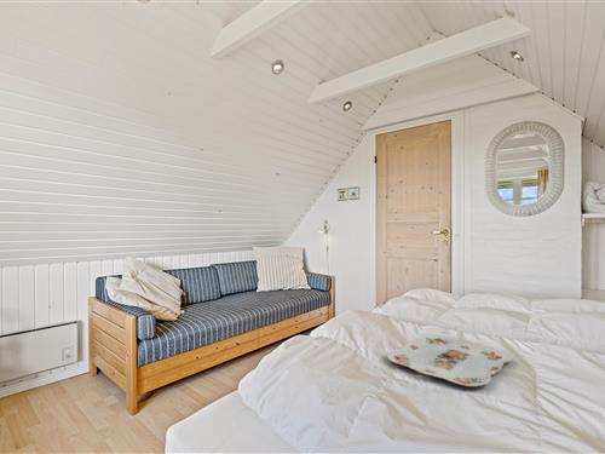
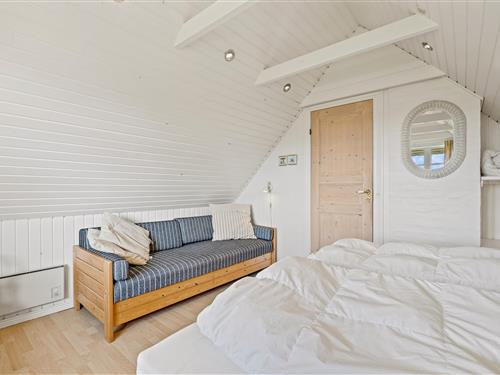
- serving tray [386,333,514,387]
